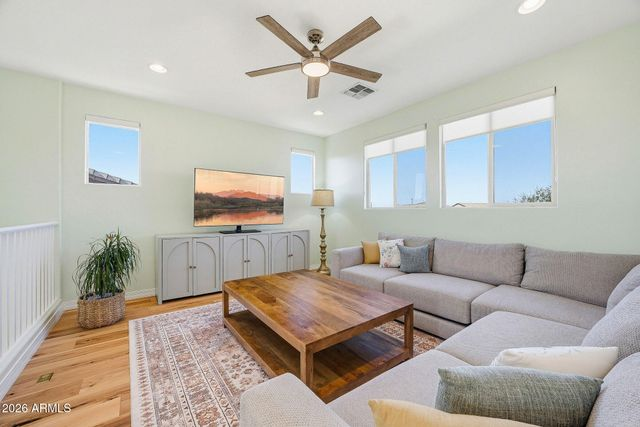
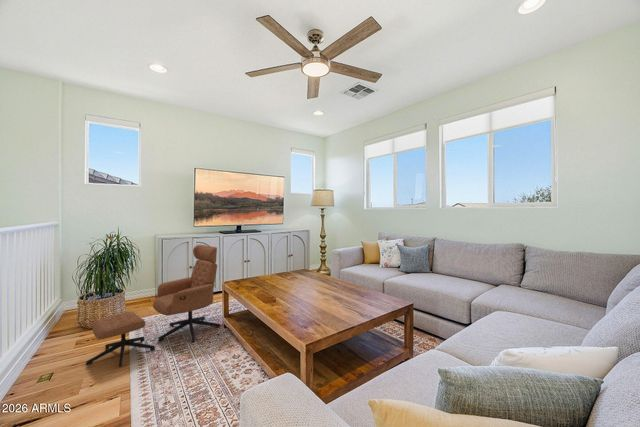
+ lounge chair [85,244,221,368]
